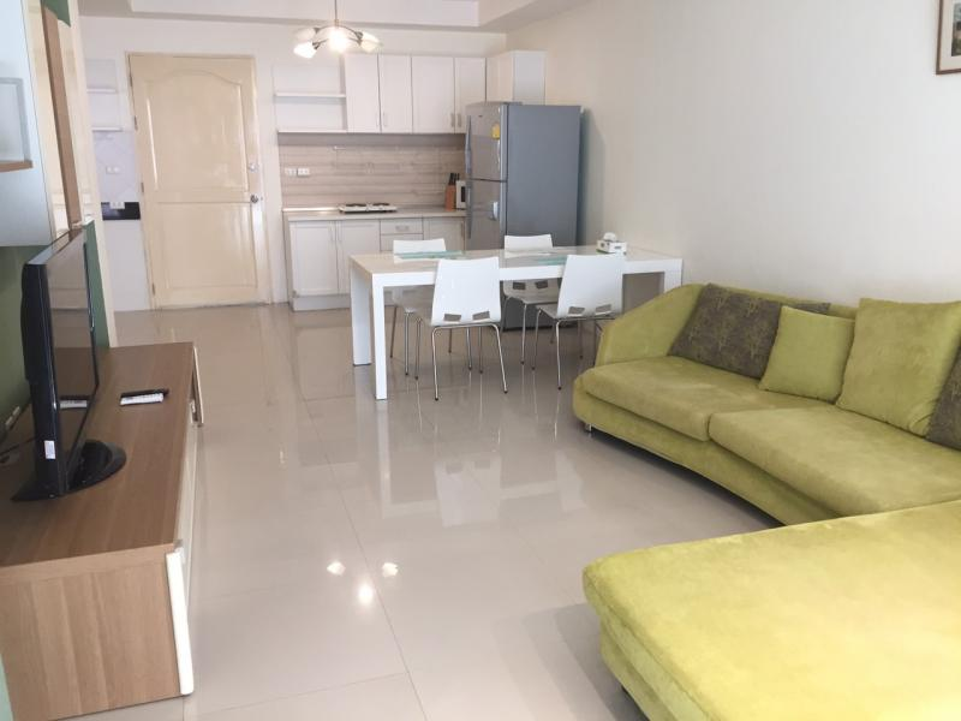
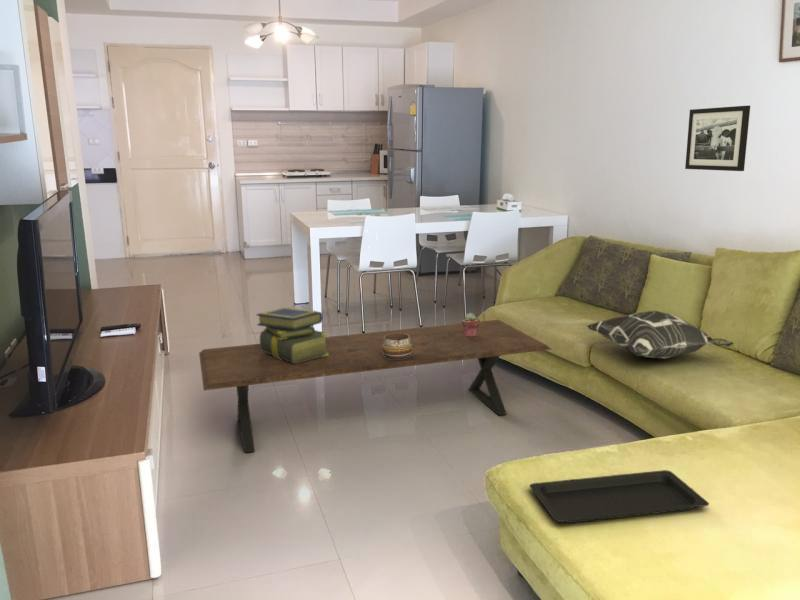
+ decorative bowl [382,333,412,359]
+ picture frame [684,105,751,172]
+ potted succulent [461,312,481,337]
+ stack of books [256,307,329,363]
+ decorative pillow [586,310,735,360]
+ coffee table [198,319,552,454]
+ serving tray [529,469,710,524]
